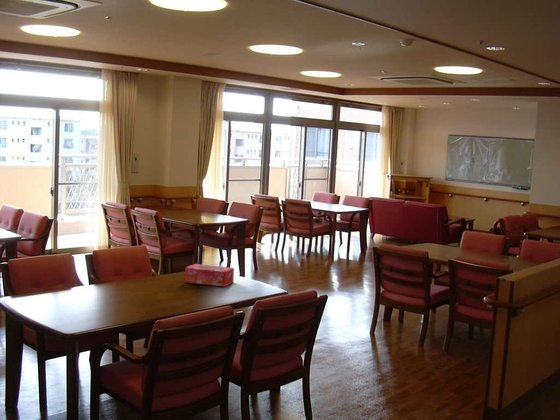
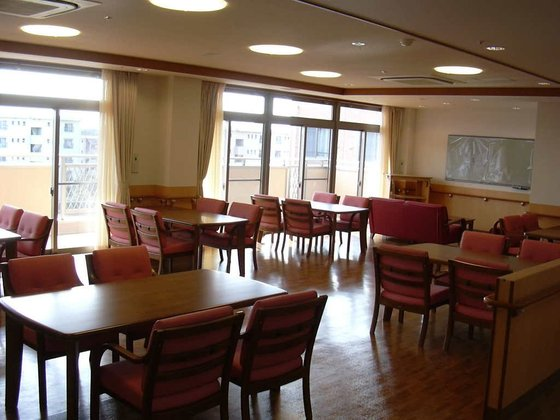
- tissue box [184,263,235,288]
